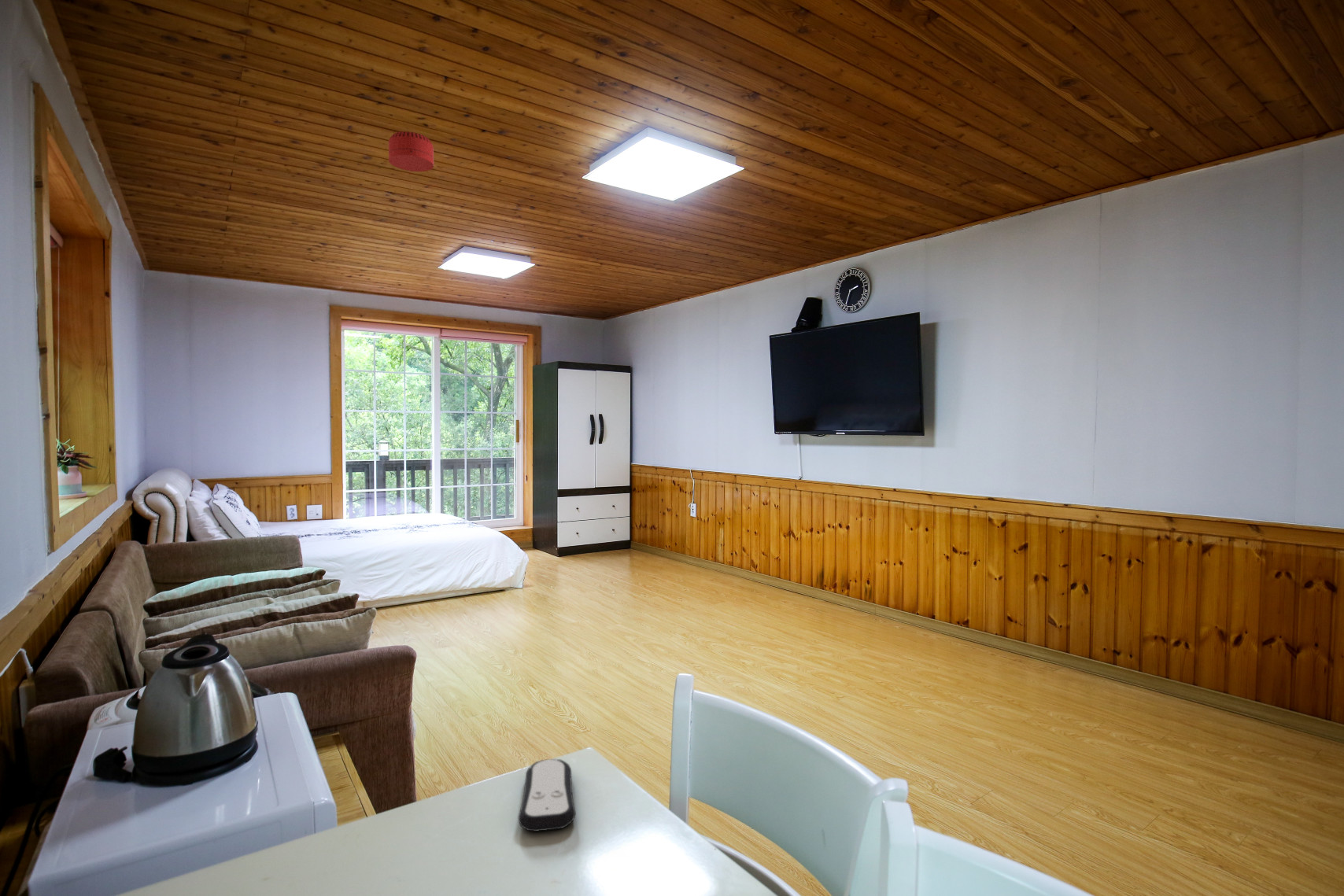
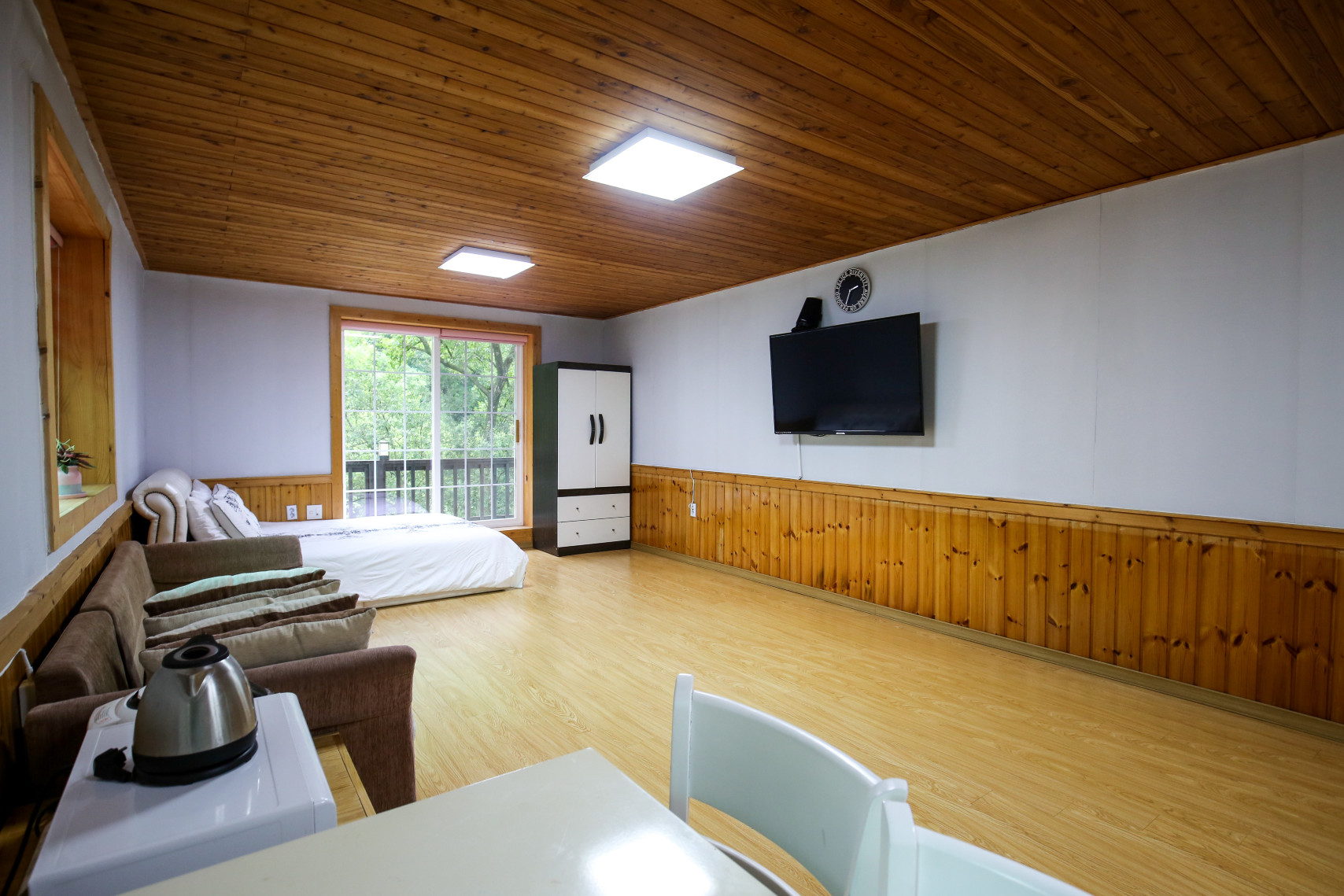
- remote control [518,758,576,832]
- smoke detector [388,131,434,172]
